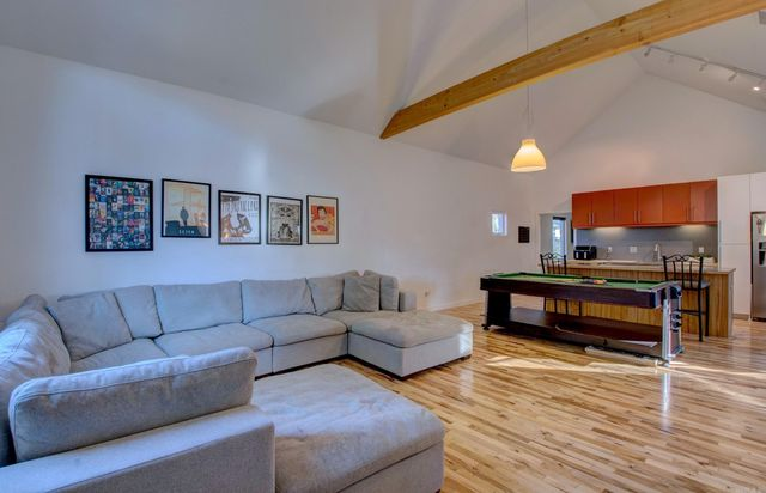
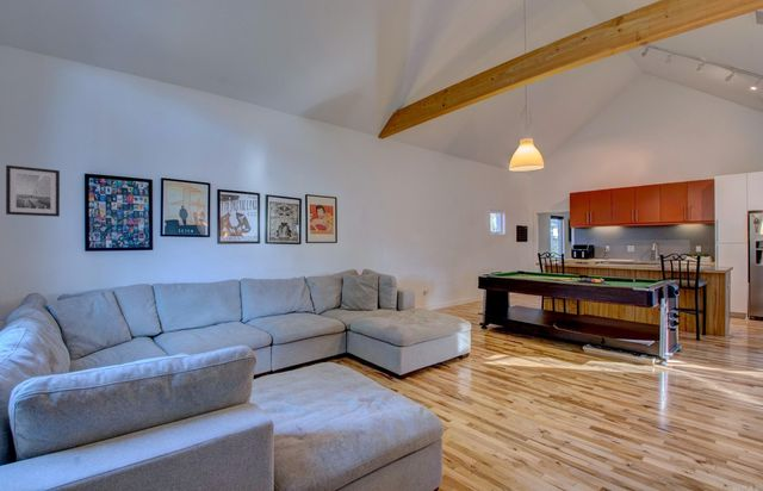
+ wall art [5,164,61,218]
